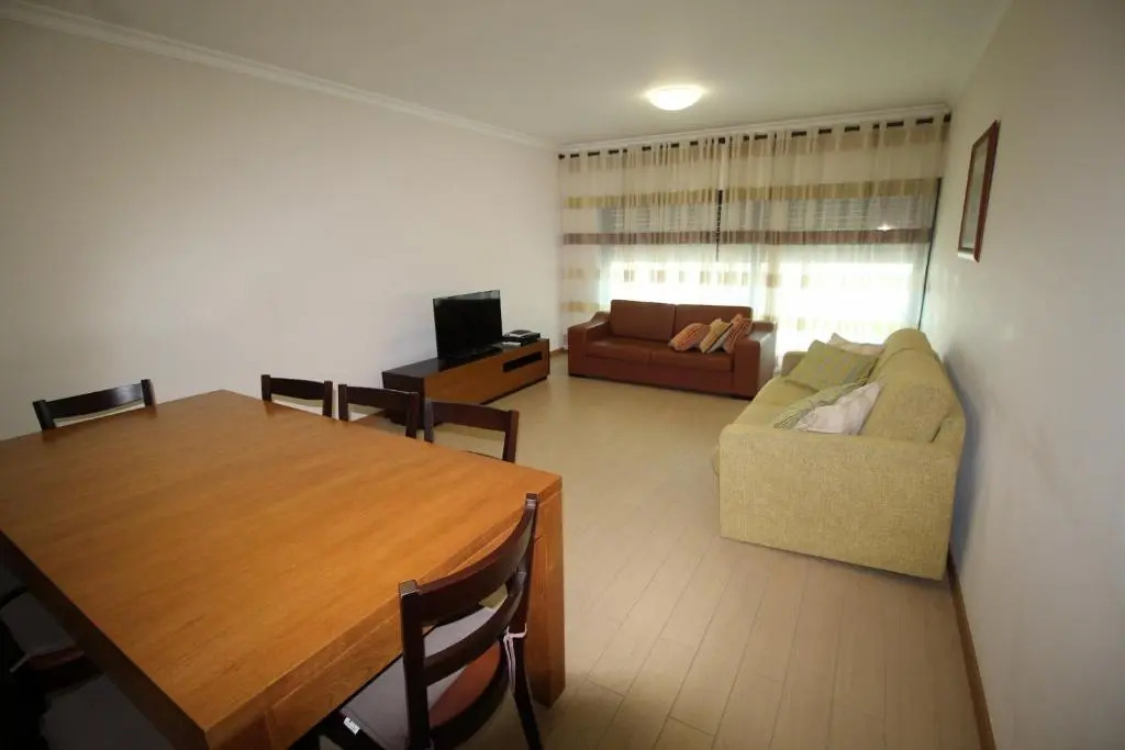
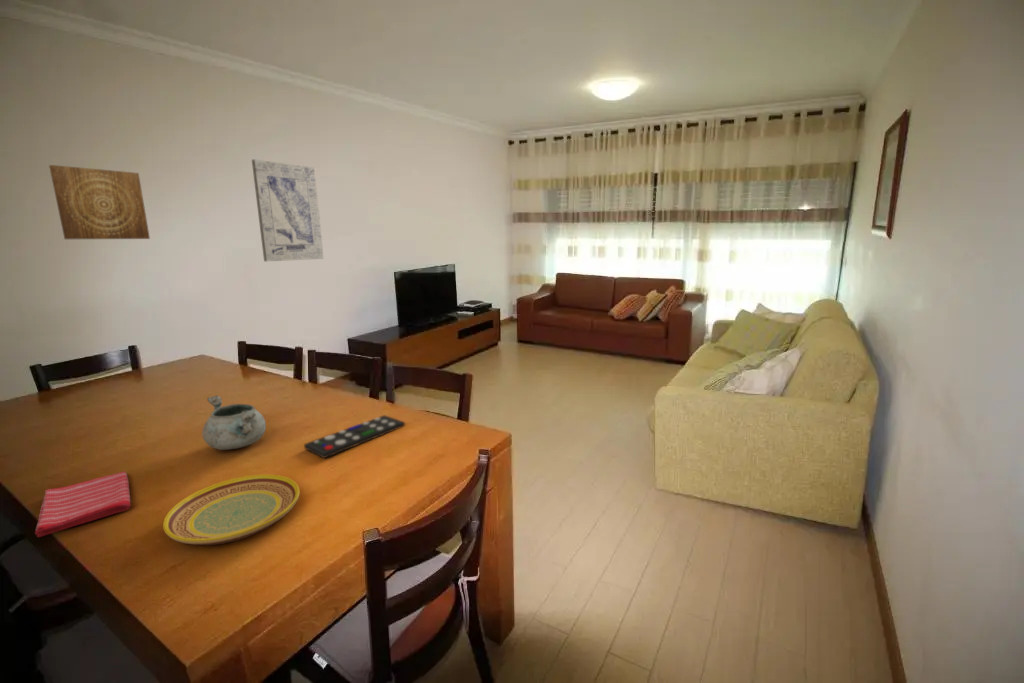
+ wall art [48,164,151,240]
+ dish towel [34,470,132,538]
+ remote control [303,414,406,459]
+ wall art [251,158,325,262]
+ plate [162,474,300,546]
+ decorative bowl [201,394,267,451]
